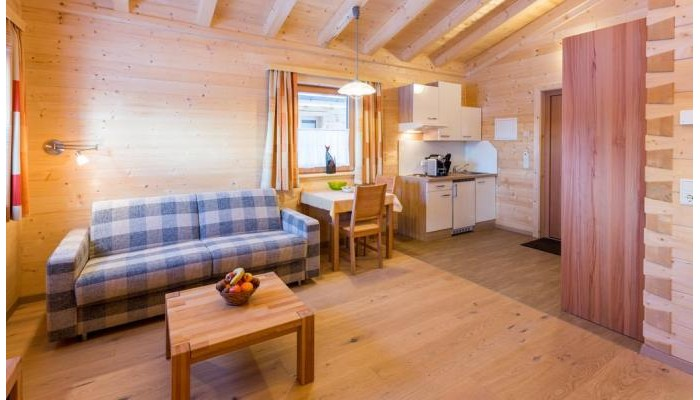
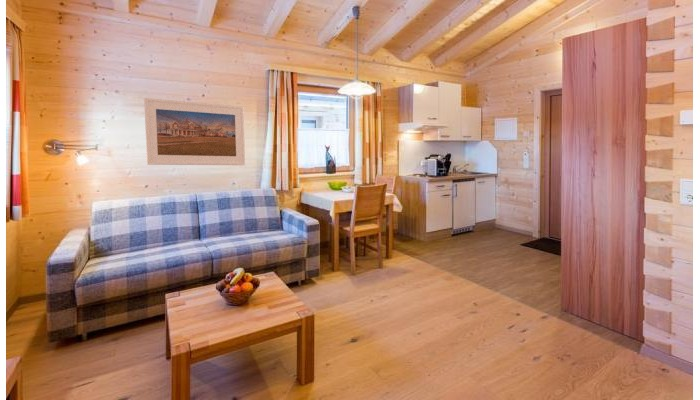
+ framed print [143,97,246,166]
